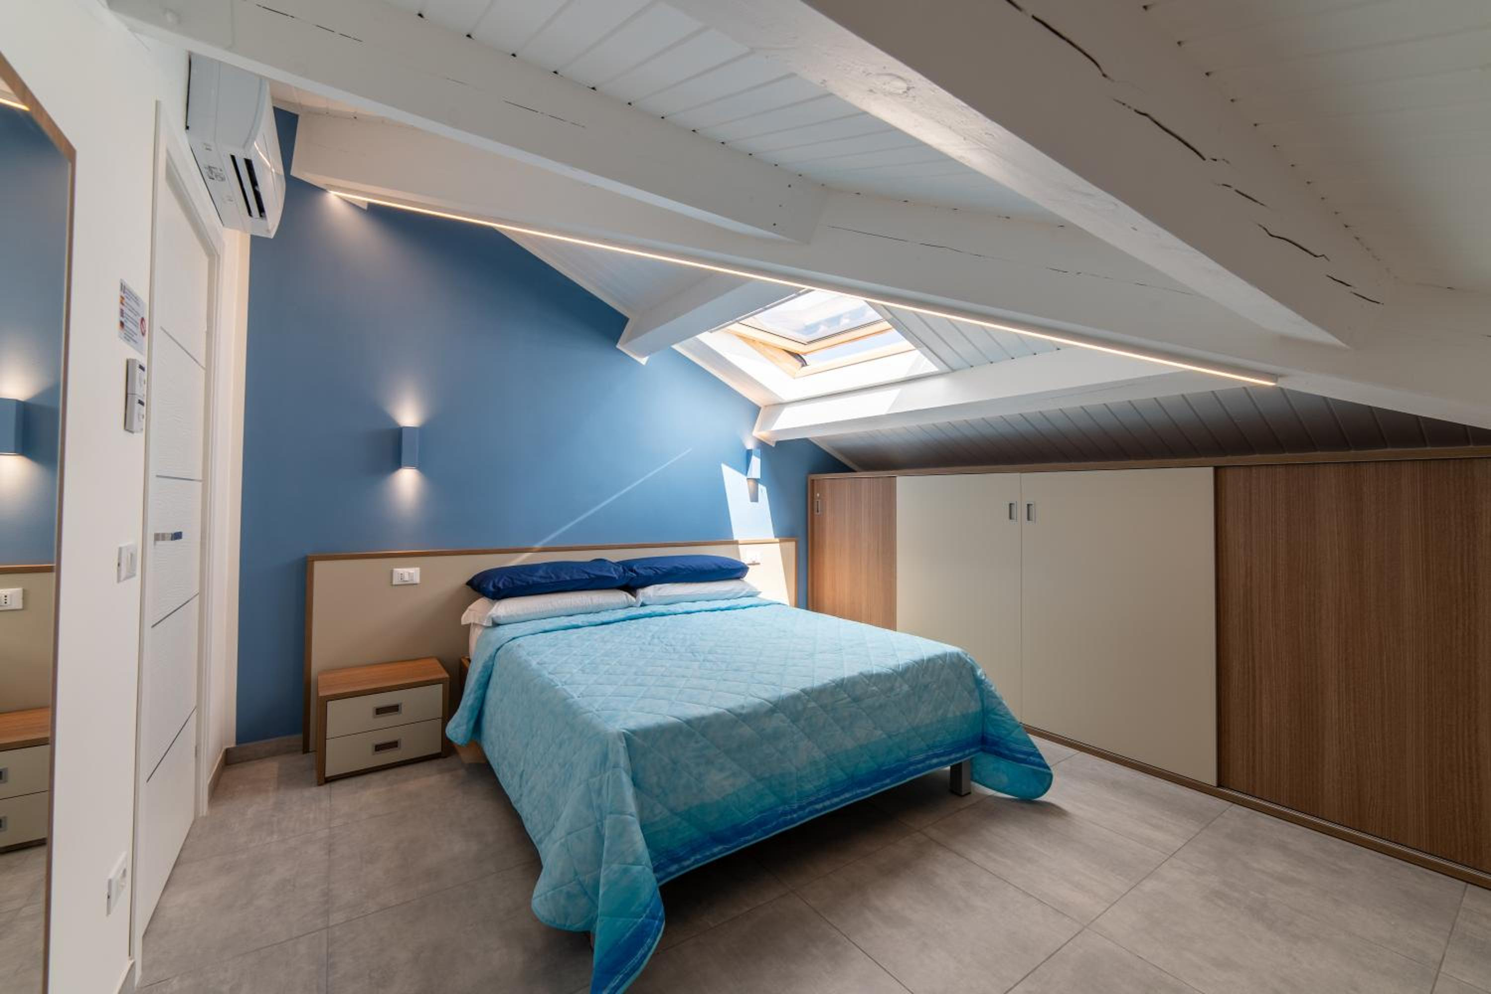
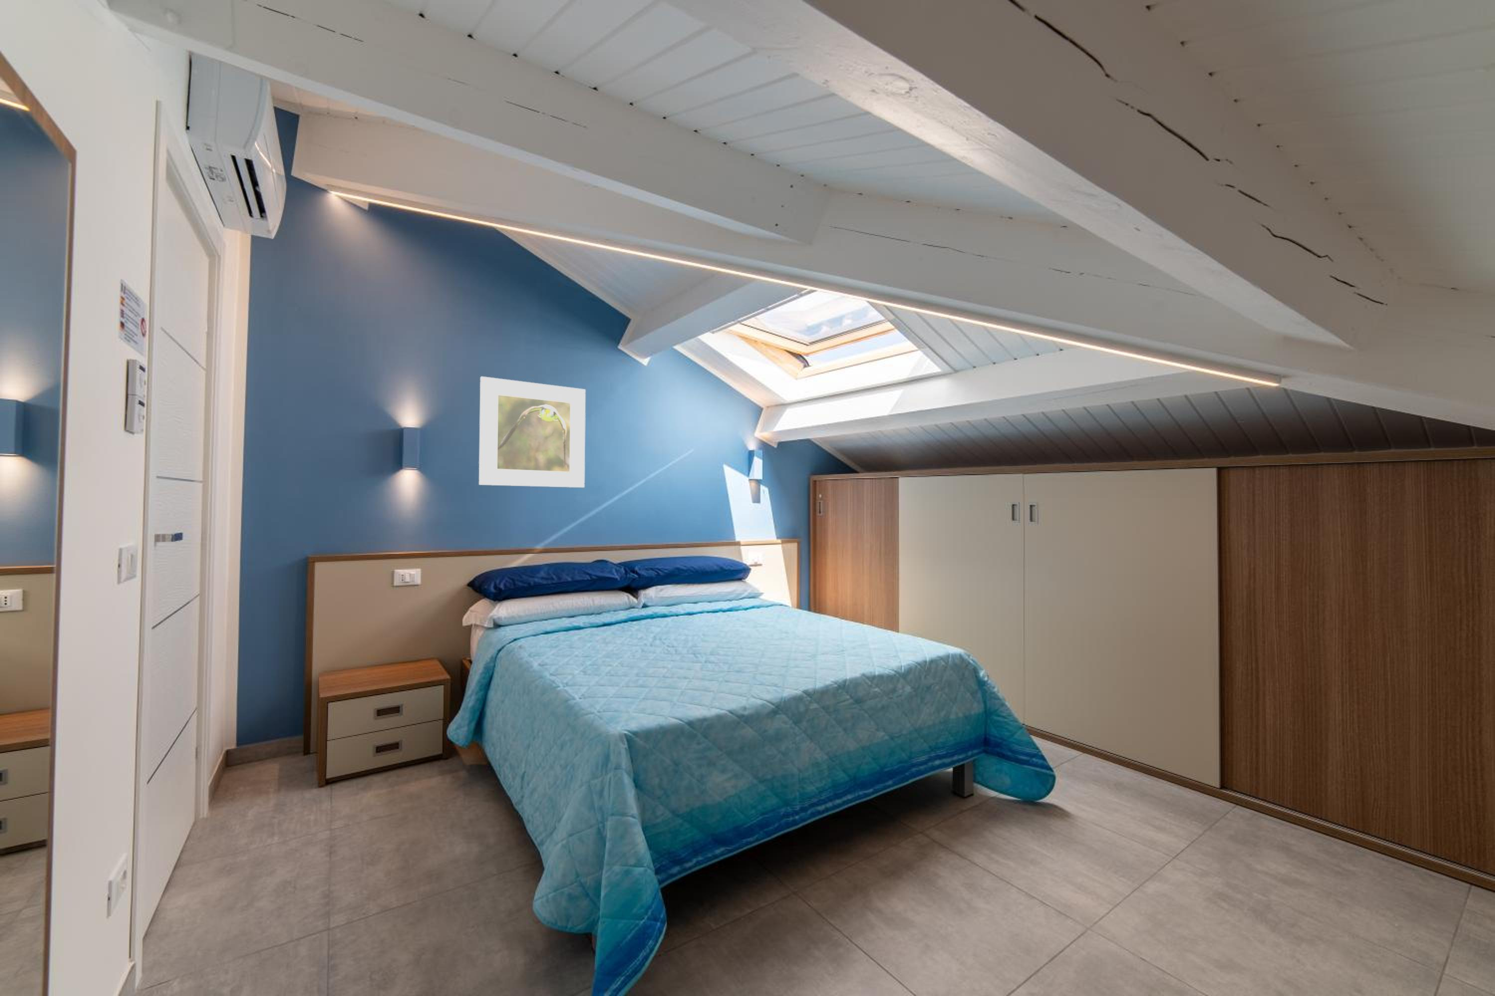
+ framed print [478,376,586,488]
